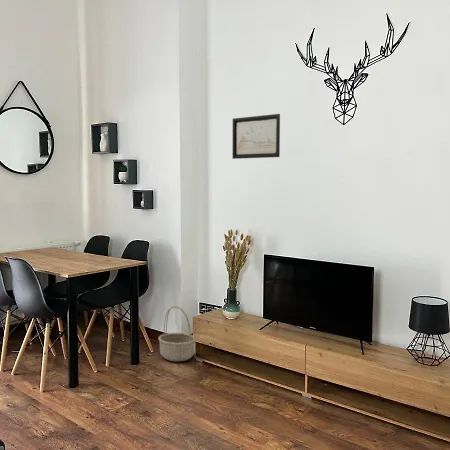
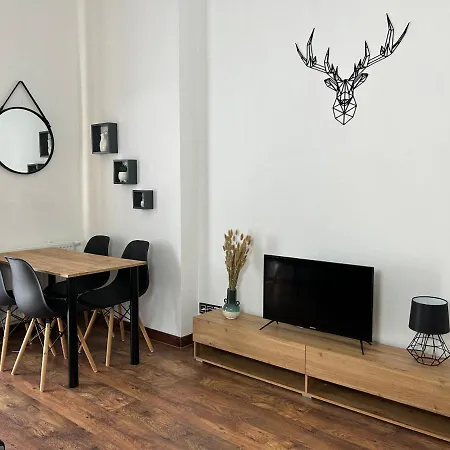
- wall art [231,113,281,160]
- basket [158,305,195,362]
